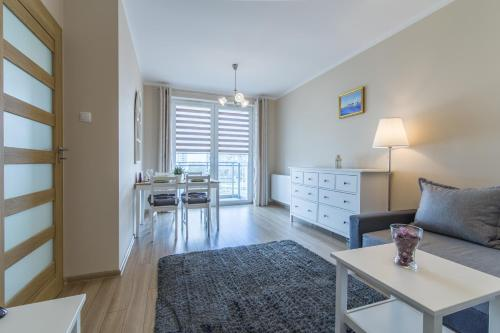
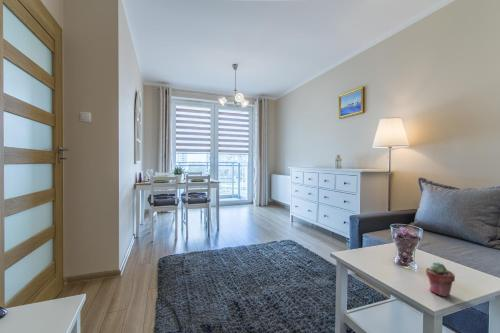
+ potted succulent [425,261,456,298]
